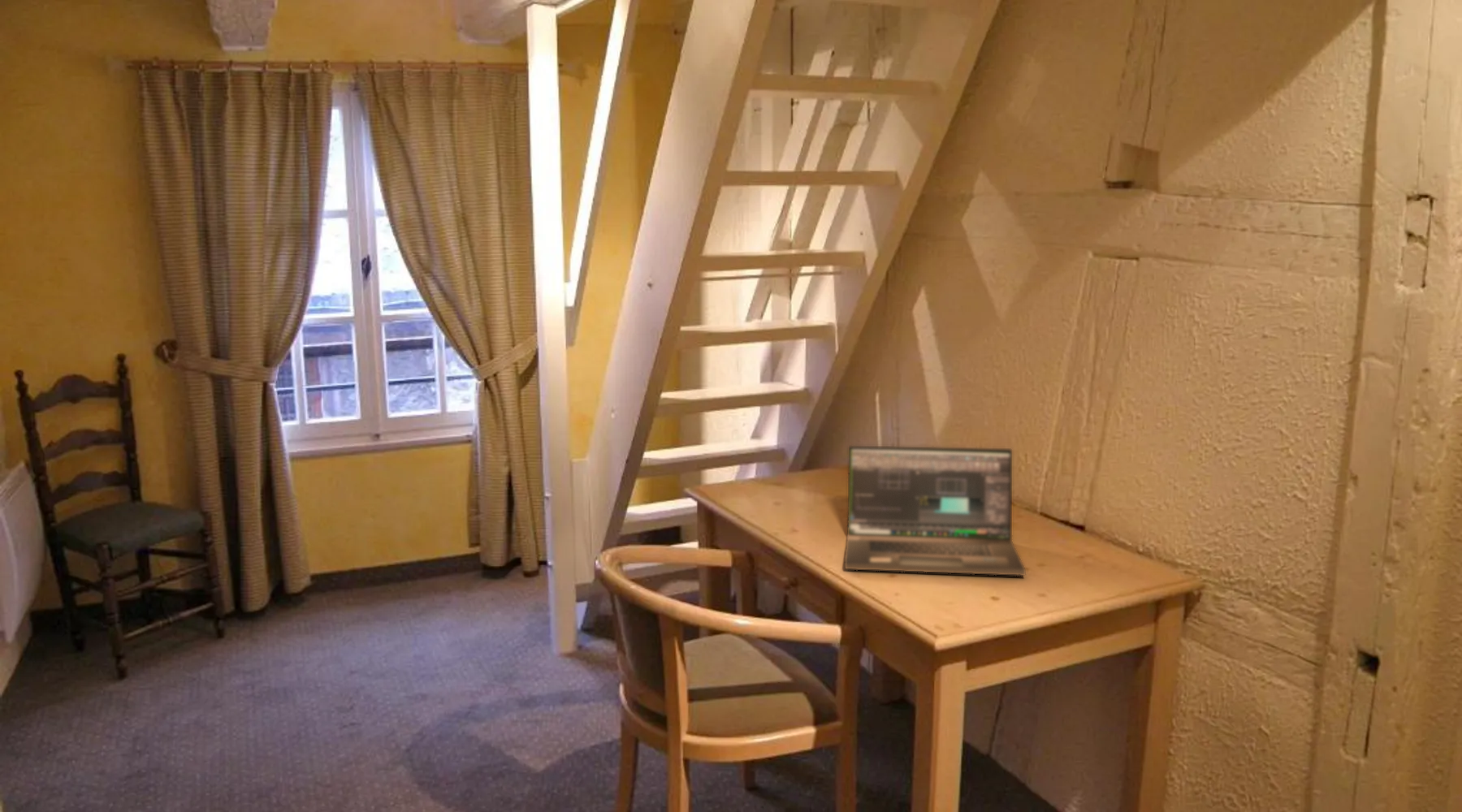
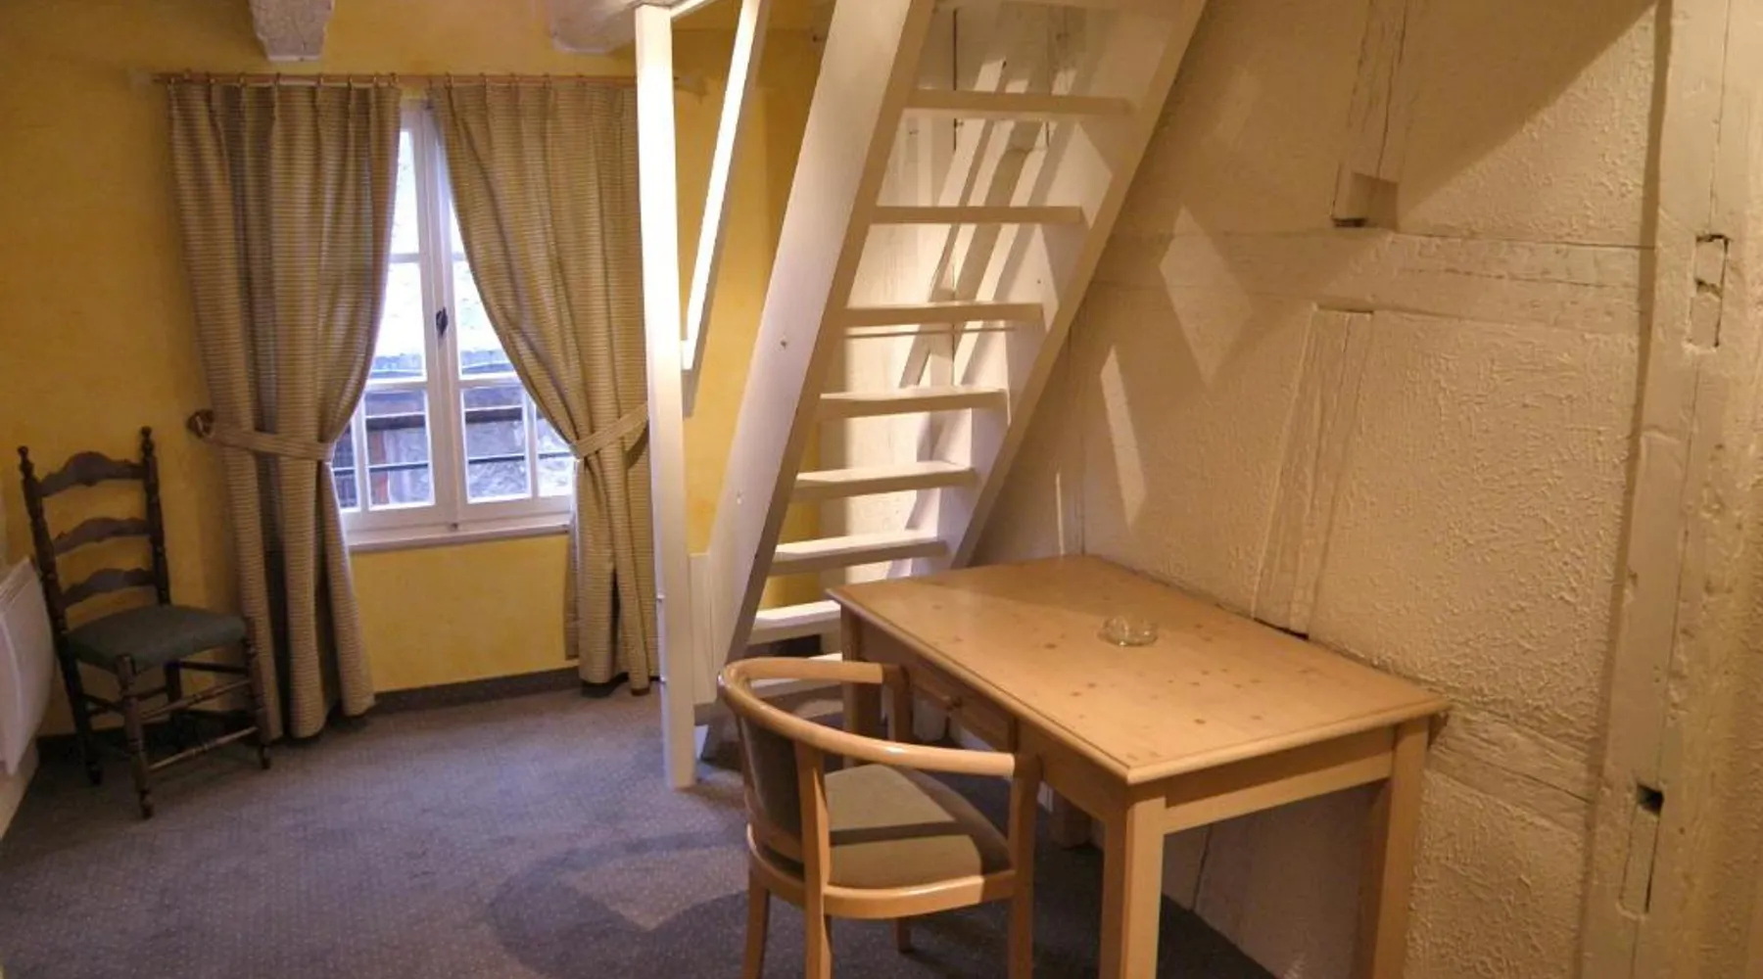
- laptop [844,444,1027,577]
